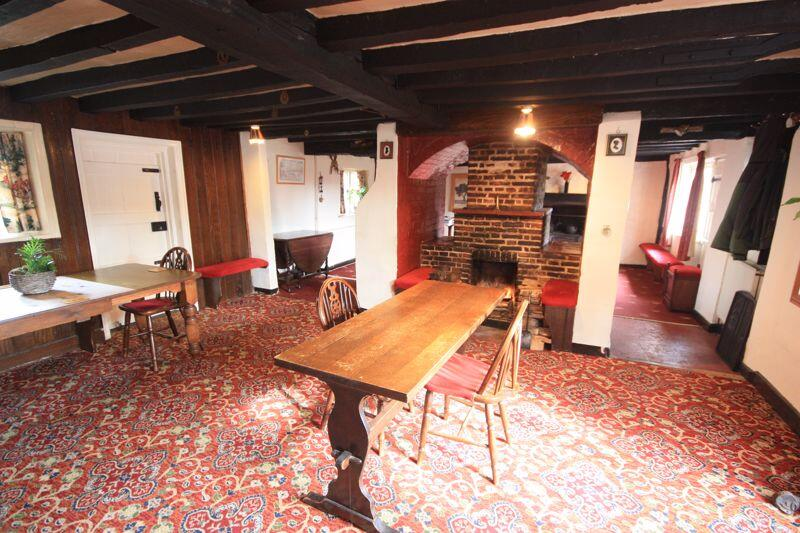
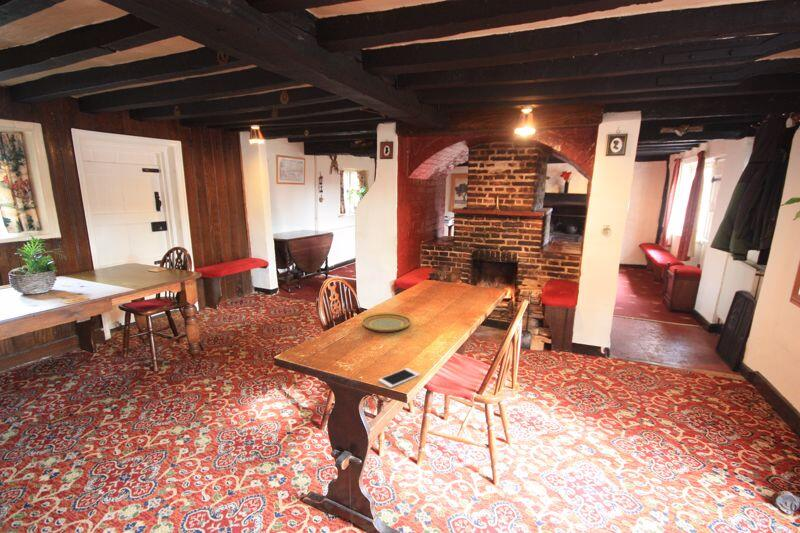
+ cell phone [378,367,421,389]
+ plate [361,312,412,333]
